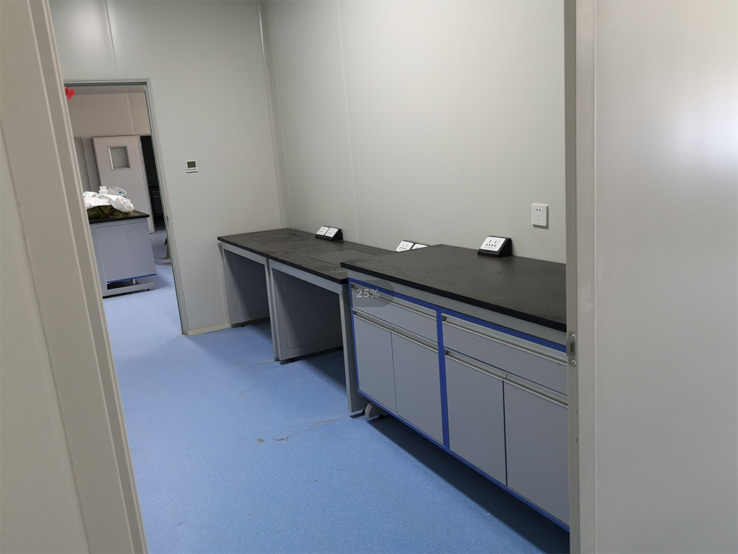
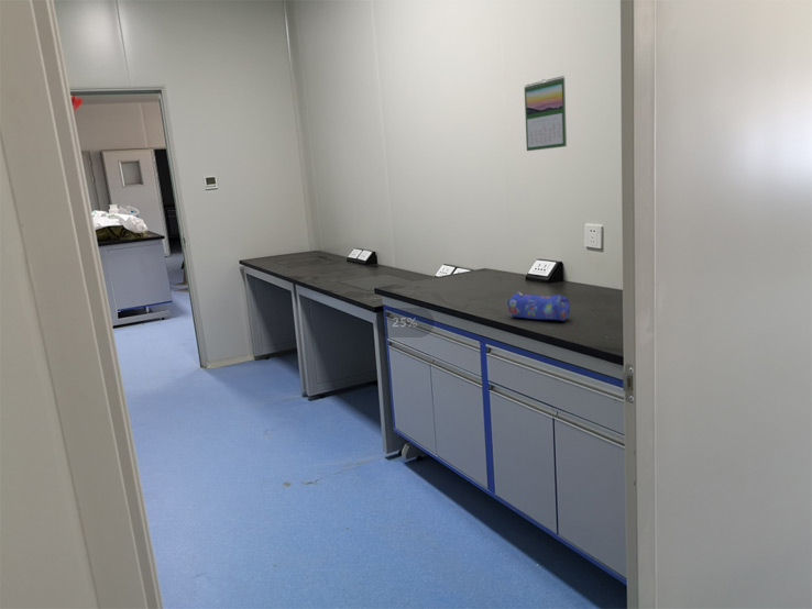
+ calendar [524,75,568,152]
+ pencil case [505,290,571,322]
